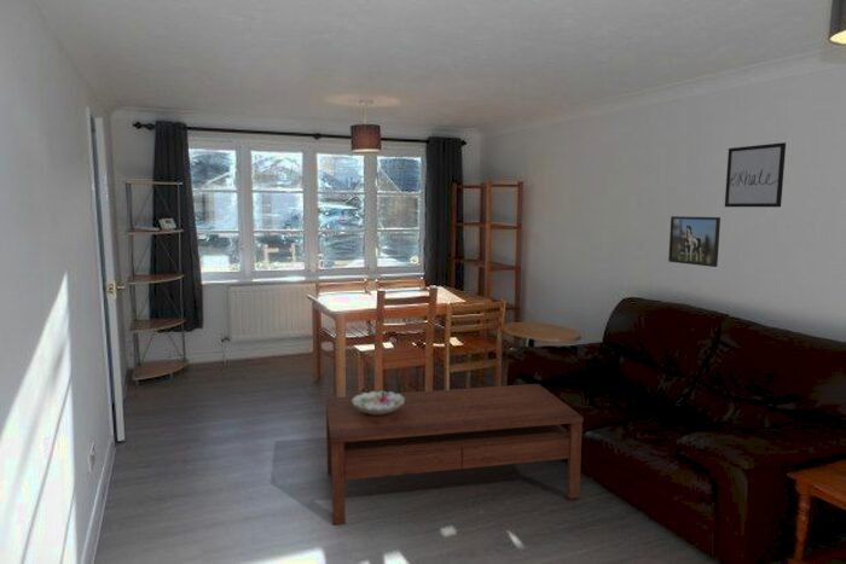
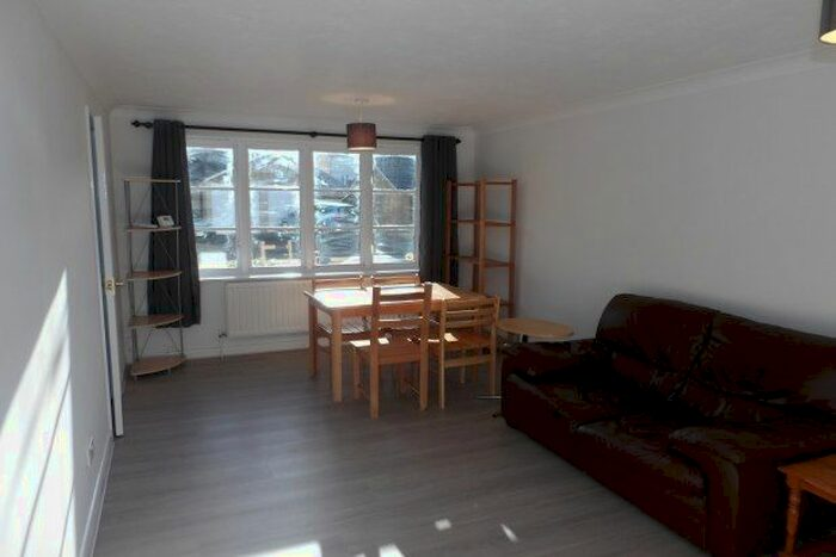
- wall art [724,141,787,208]
- coffee table [324,383,584,527]
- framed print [667,215,722,268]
- decorative bowl [352,390,405,414]
